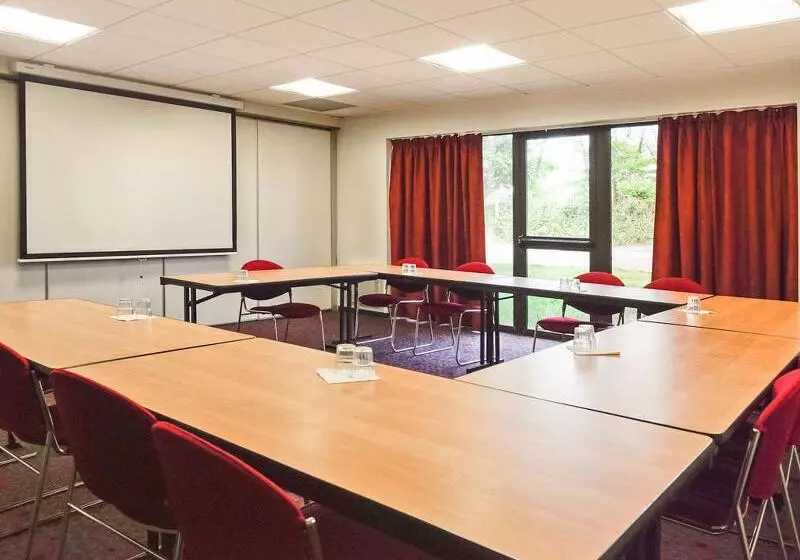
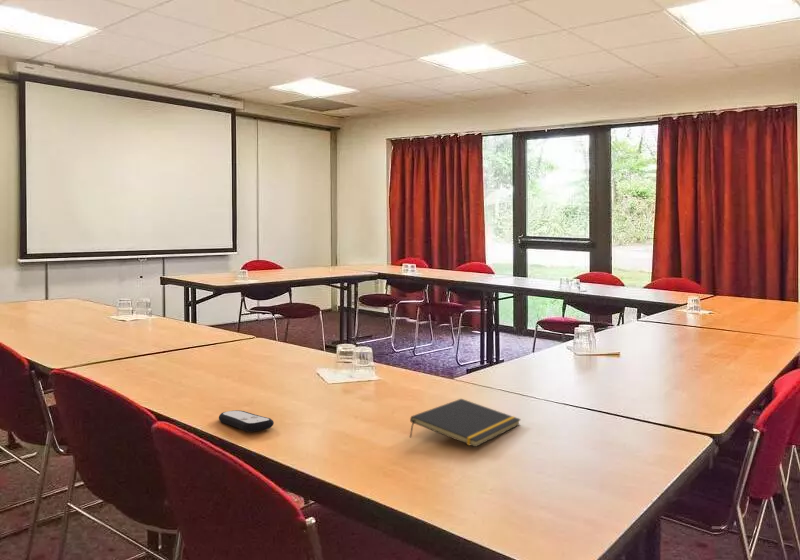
+ notepad [409,398,522,448]
+ remote control [218,409,275,433]
